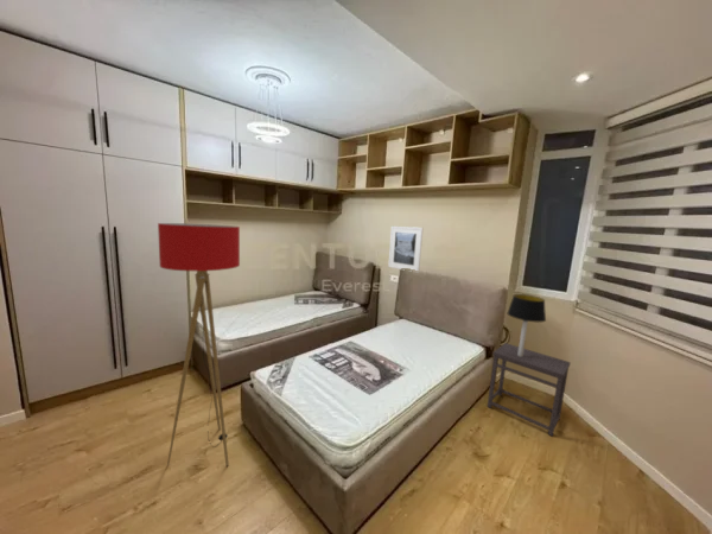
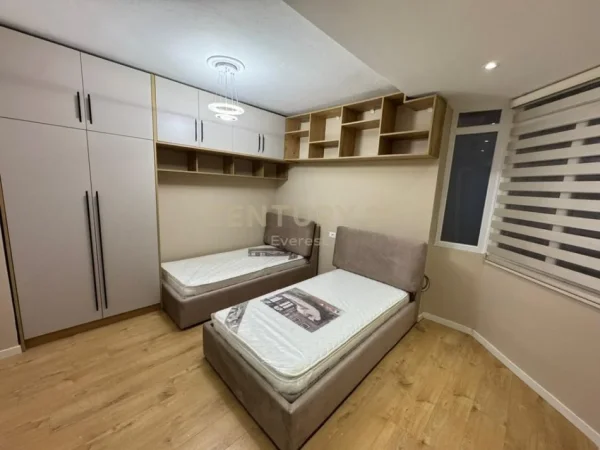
- side table [487,342,572,437]
- floor lamp [157,222,241,468]
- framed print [387,225,424,272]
- table lamp [507,293,547,356]
